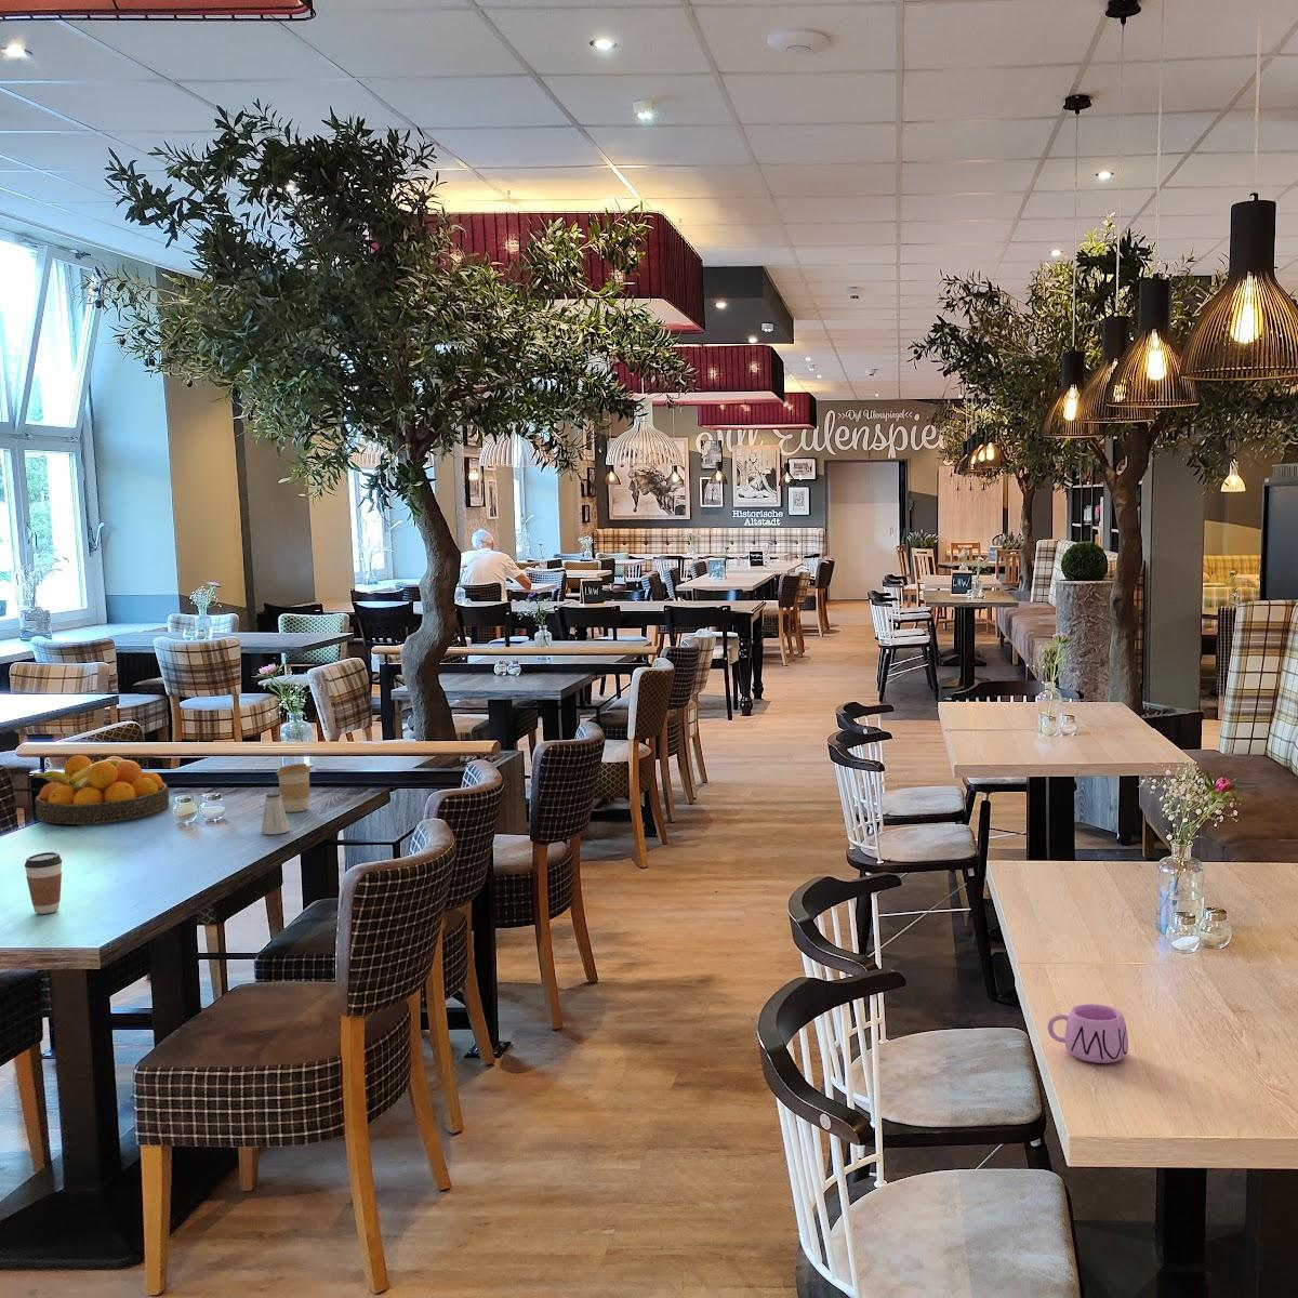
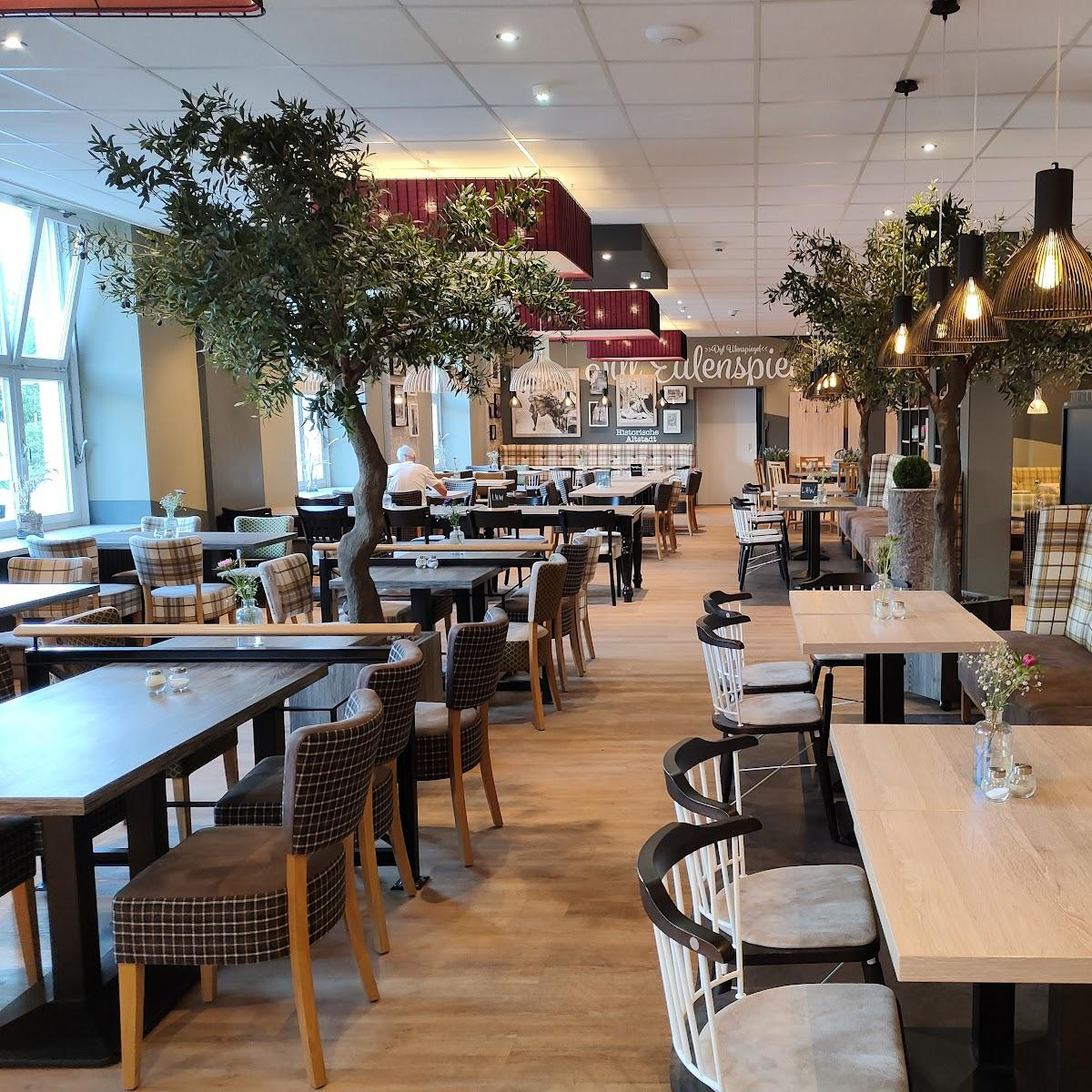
- fruit bowl [31,754,170,825]
- mug [1047,1003,1129,1064]
- coffee cup [276,763,311,813]
- coffee cup [24,851,63,915]
- saltshaker [259,792,291,836]
